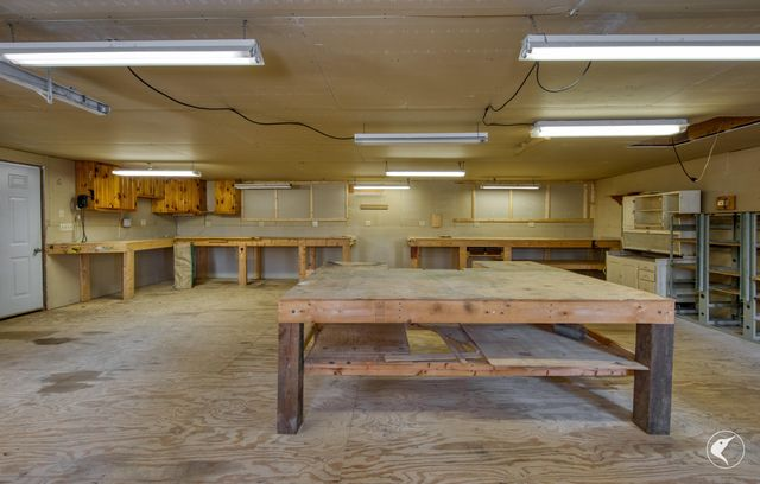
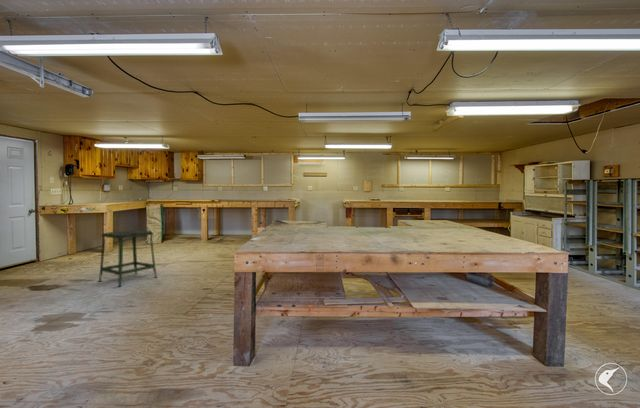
+ stool [98,229,158,287]
